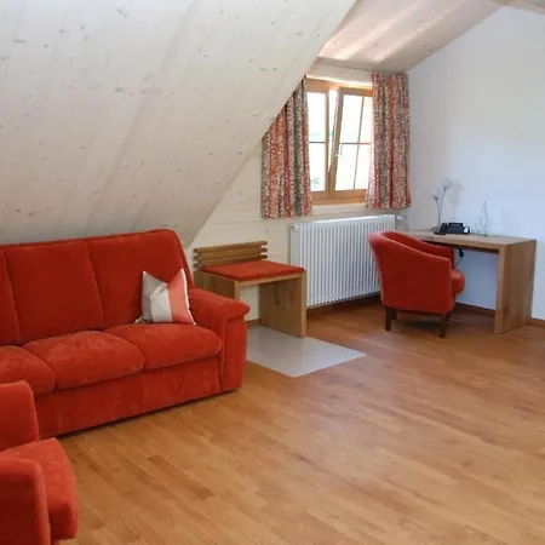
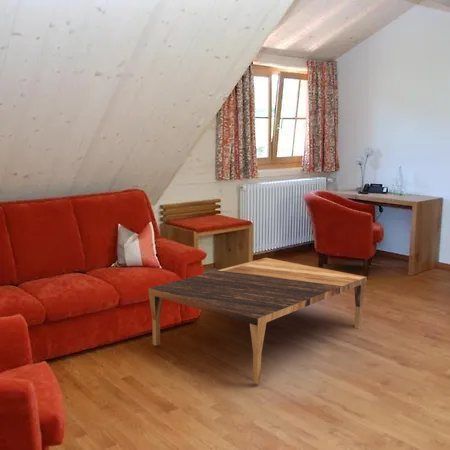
+ coffee table [148,257,368,384]
